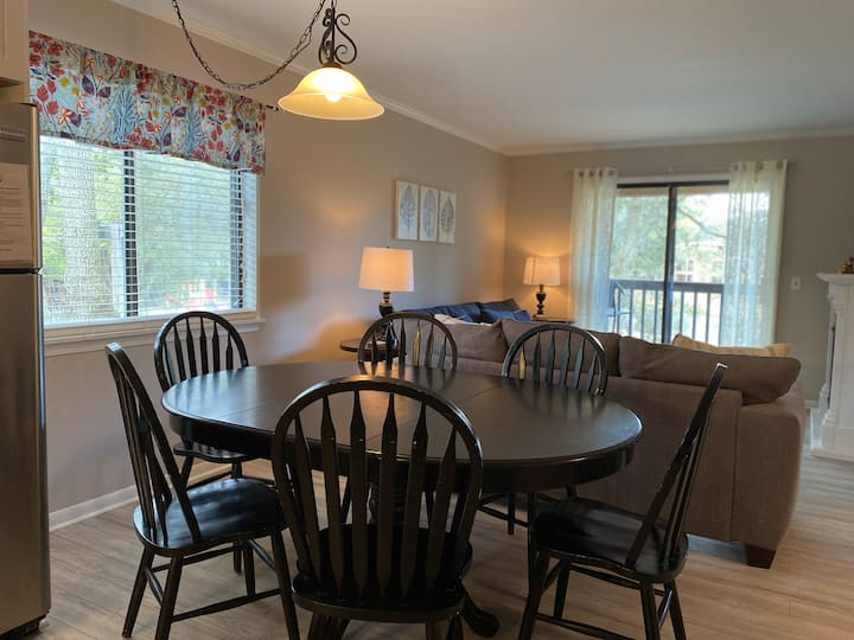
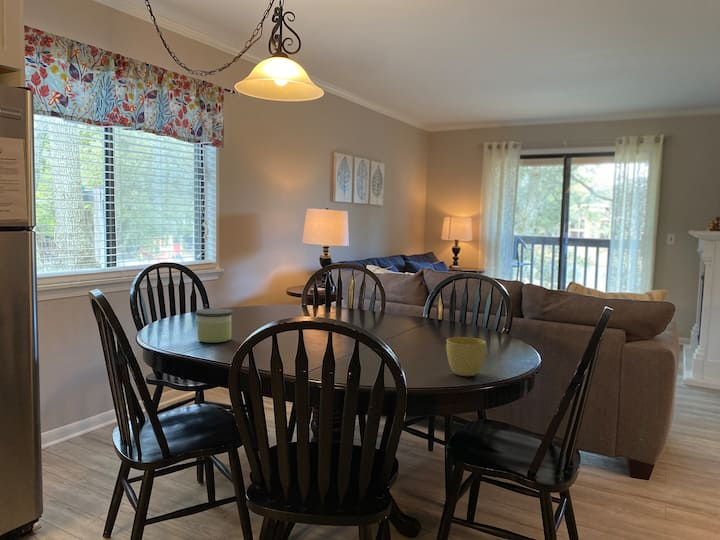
+ cup [445,336,487,377]
+ candle [195,307,234,344]
